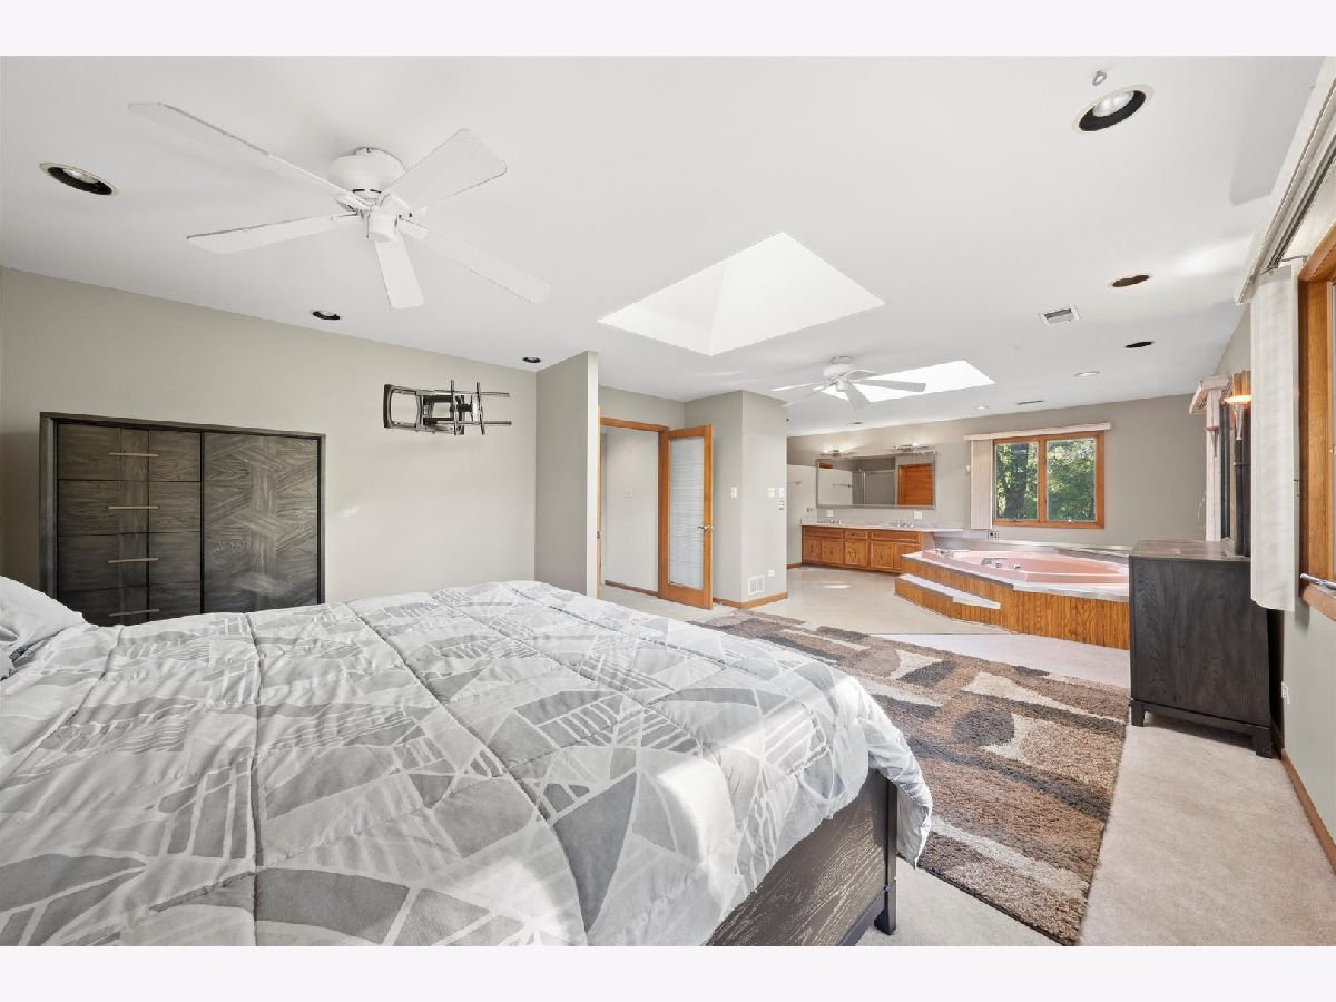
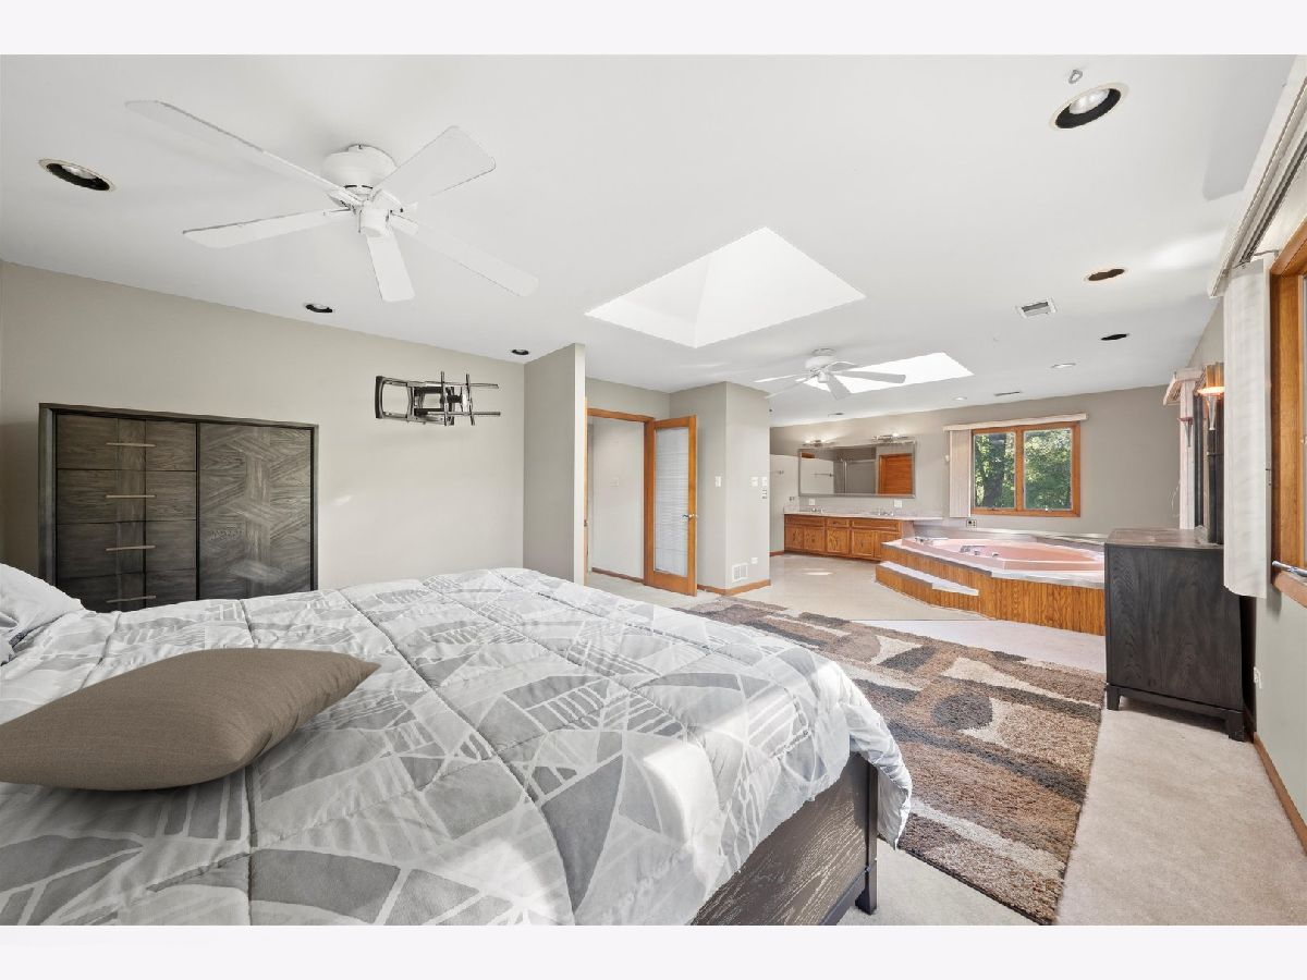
+ pillow [0,647,382,792]
